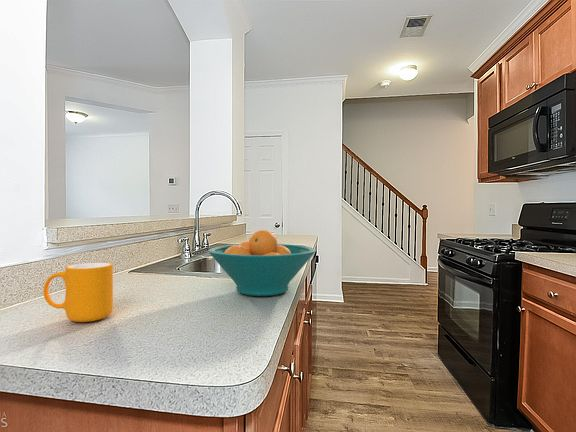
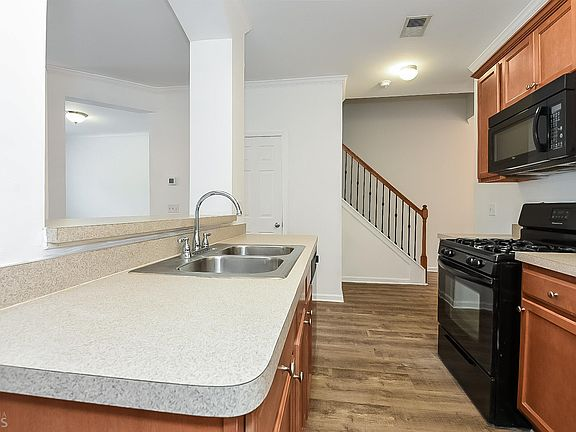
- fruit bowl [208,229,317,297]
- mug [42,261,114,323]
